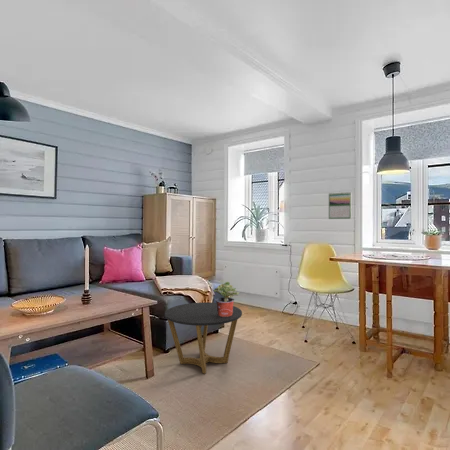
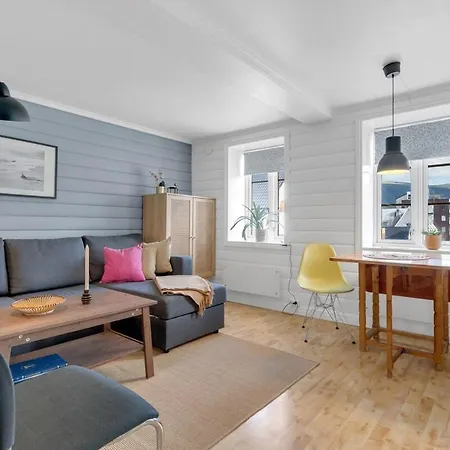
- side table [164,302,243,374]
- potted plant [213,281,241,317]
- calendar [328,191,352,220]
